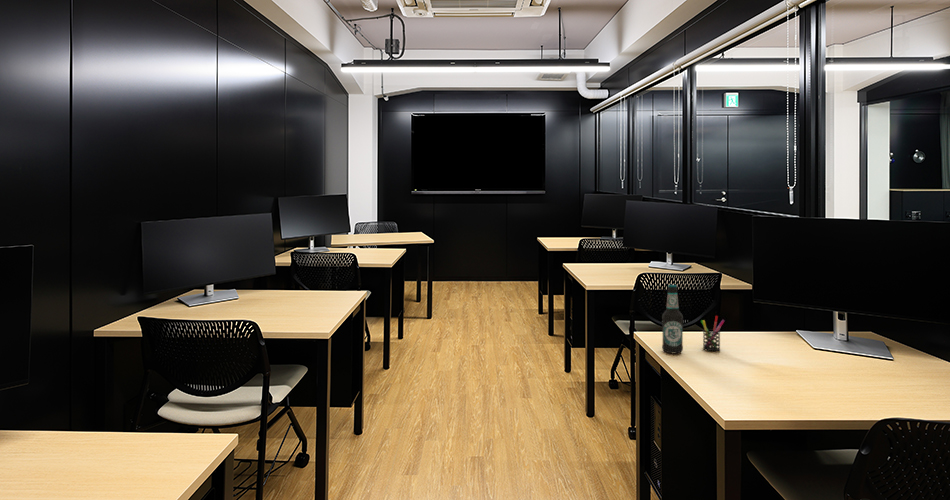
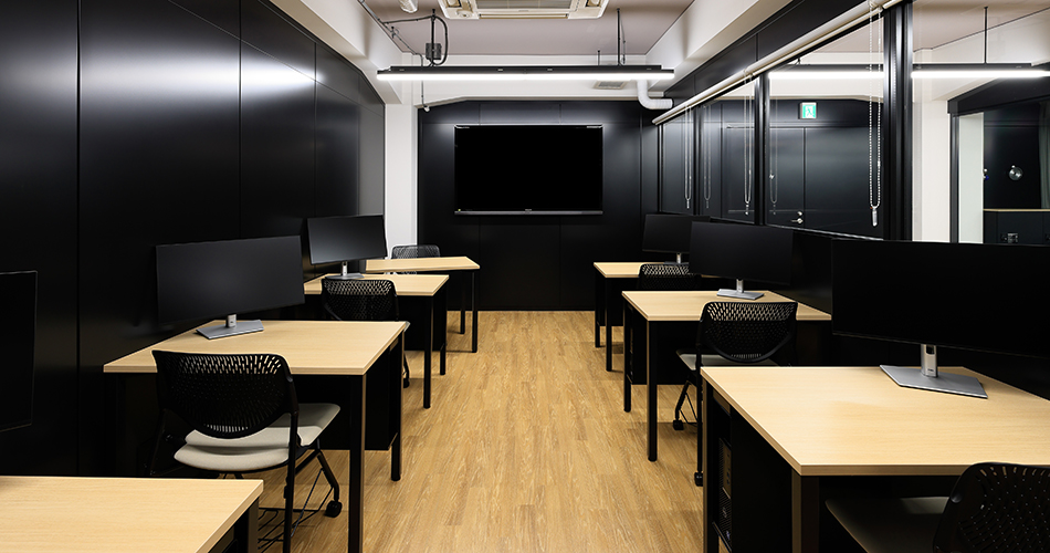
- bottle [661,284,684,354]
- pen holder [700,315,726,352]
